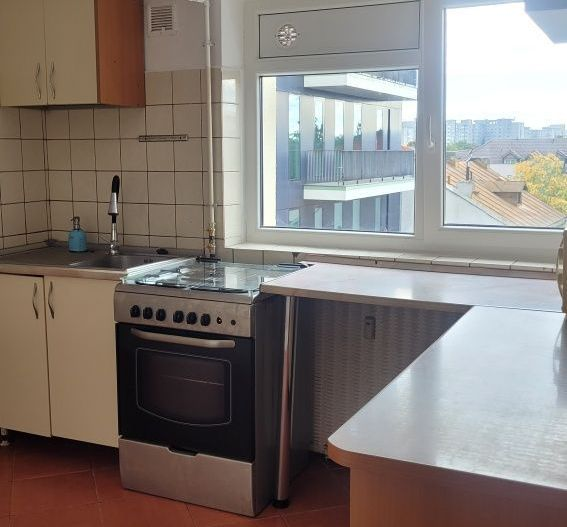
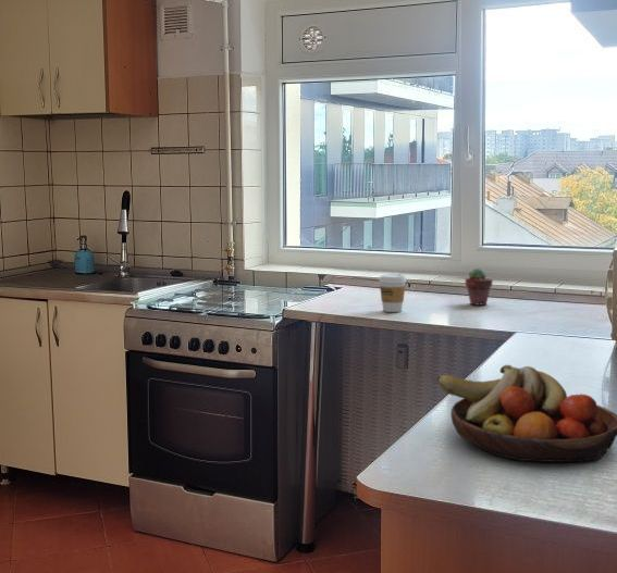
+ potted succulent [465,267,494,307]
+ coffee cup [378,273,407,313]
+ fruit bowl [435,364,617,463]
